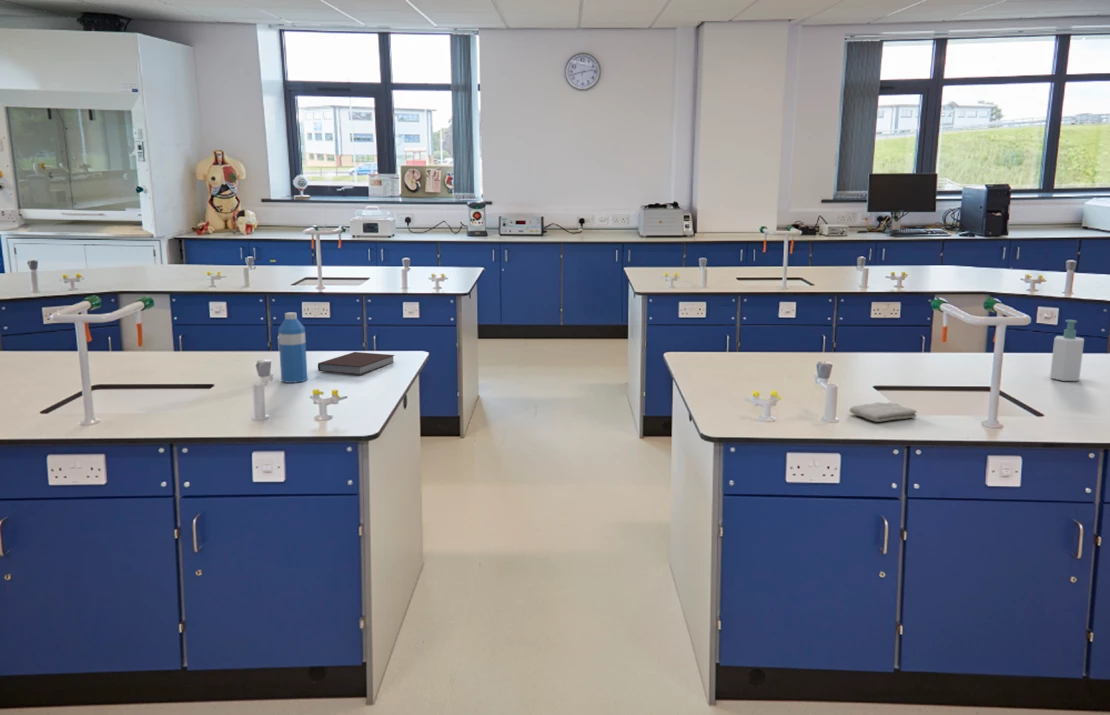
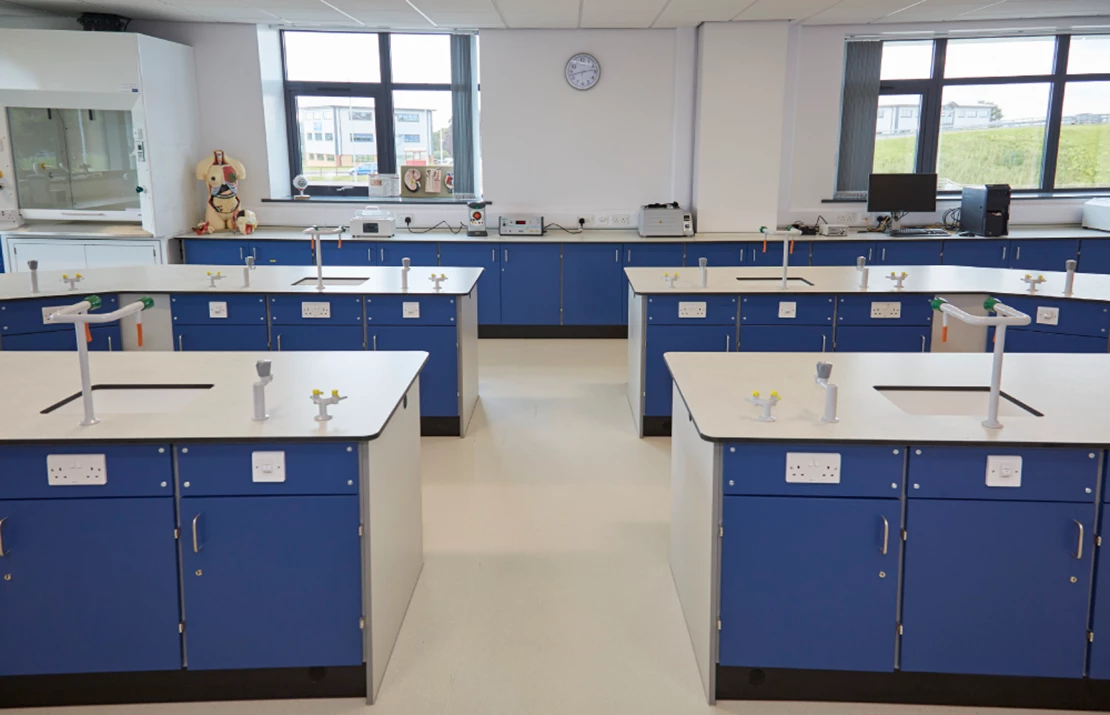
- water bottle [277,312,308,384]
- soap bottle [1049,319,1085,382]
- notebook [317,351,396,376]
- washcloth [849,401,918,423]
